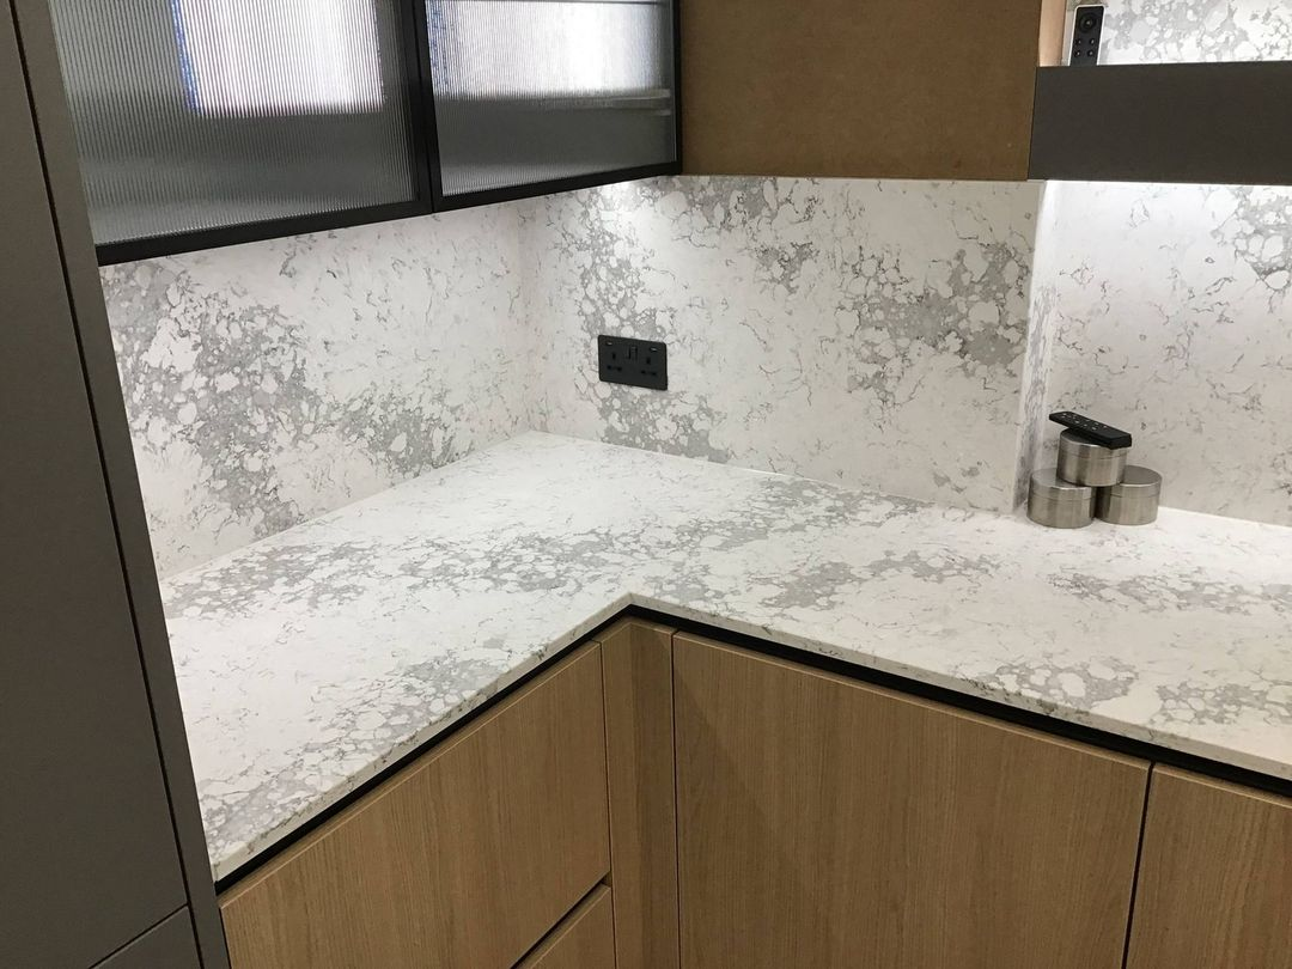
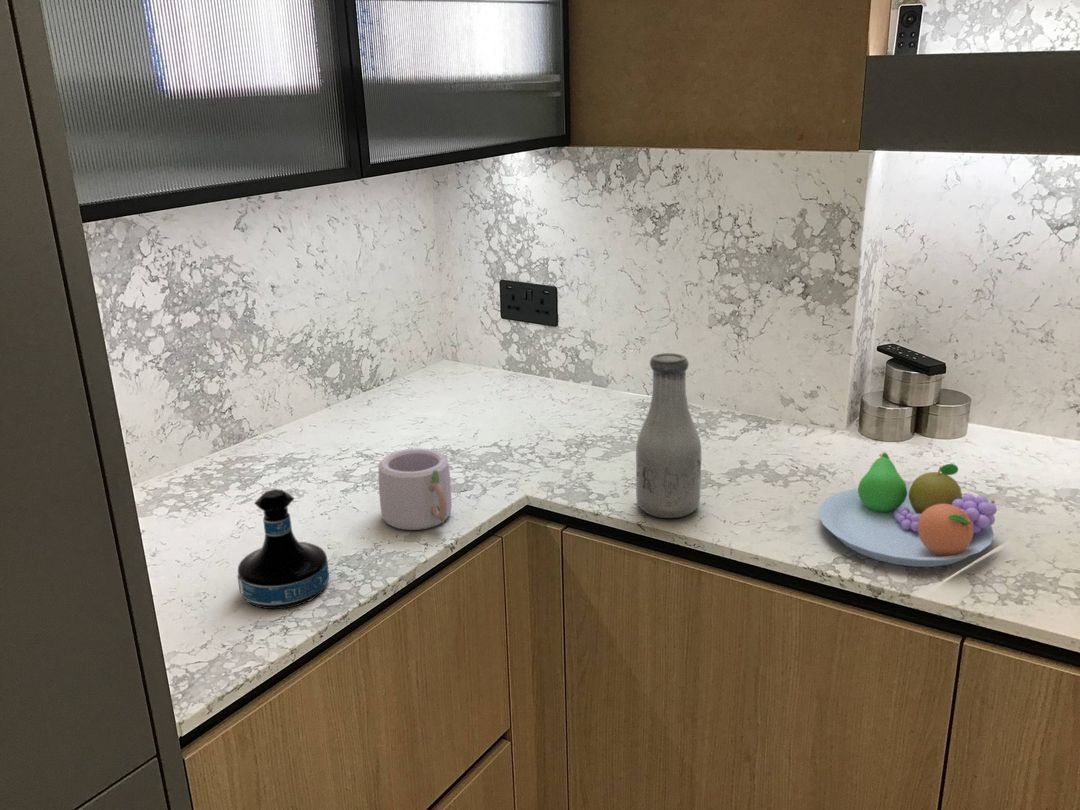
+ bottle [635,352,702,519]
+ fruit bowl [818,452,998,568]
+ tequila bottle [236,488,330,610]
+ mug [378,447,453,531]
